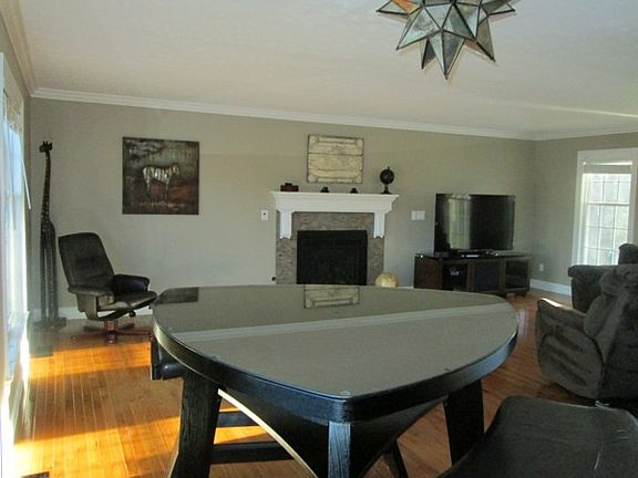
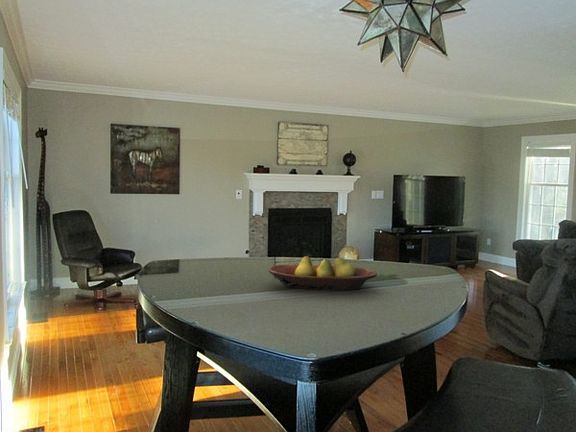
+ fruit bowl [267,255,378,292]
